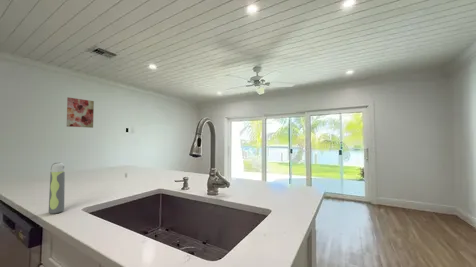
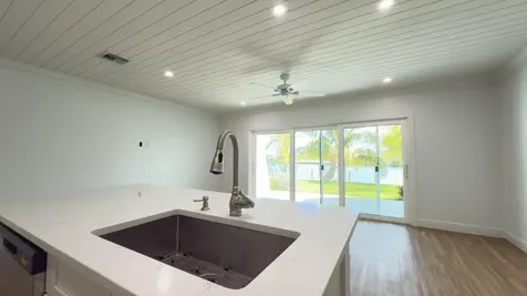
- spray bottle [48,162,66,215]
- wall art [66,96,95,129]
